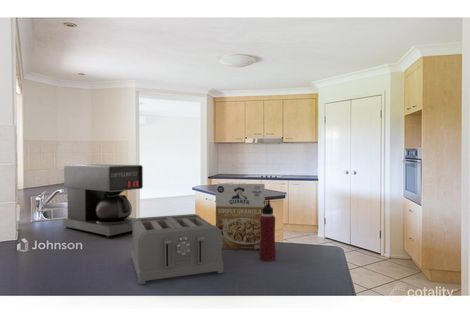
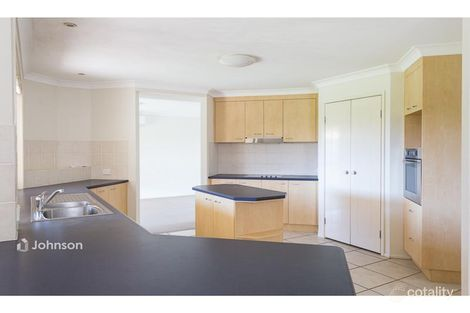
- water bottle [259,199,277,262]
- coffee maker [62,163,144,239]
- toaster [130,213,224,285]
- cereal box [215,182,266,251]
